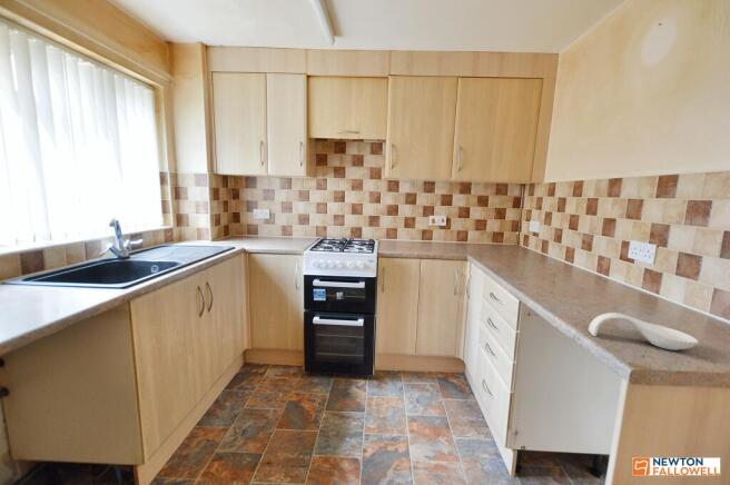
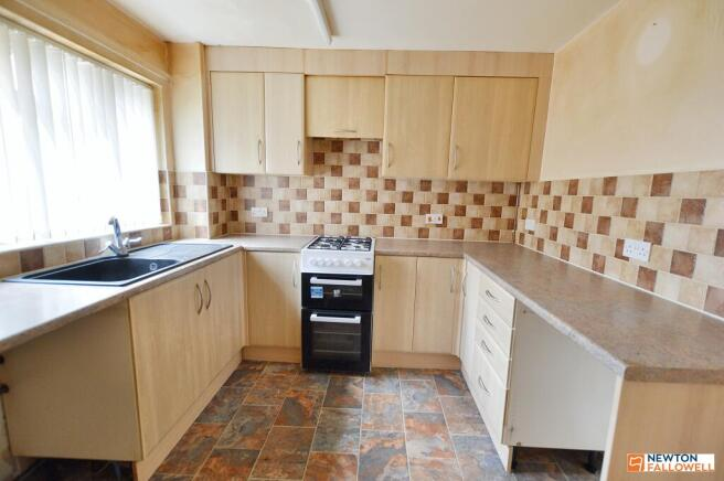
- spoon rest [588,311,700,352]
